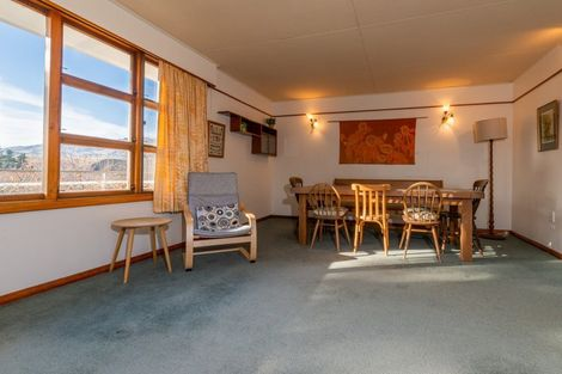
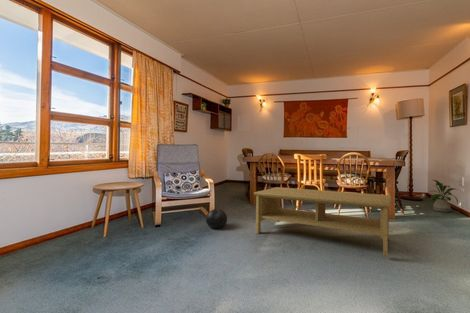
+ decorative ball [205,208,228,229]
+ house plant [429,179,460,213]
+ coffee table [253,186,392,258]
